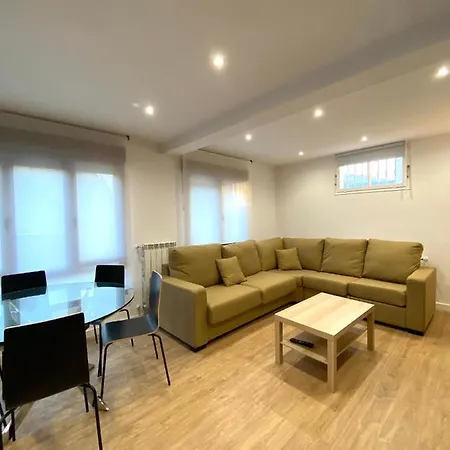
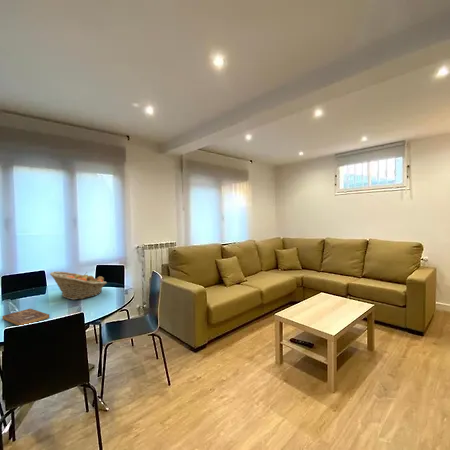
+ fruit basket [49,270,107,301]
+ bible [1,308,51,327]
